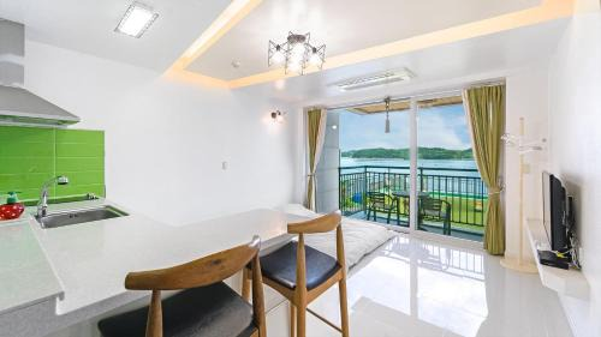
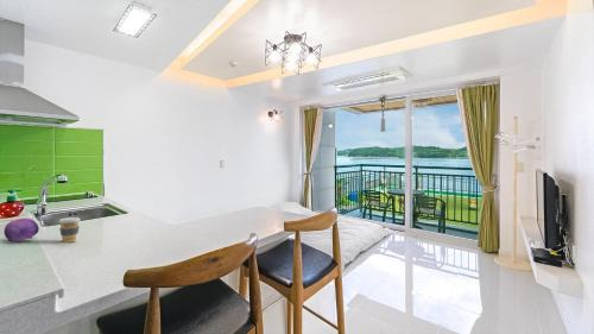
+ fruit [2,218,40,242]
+ coffee cup [57,216,82,244]
